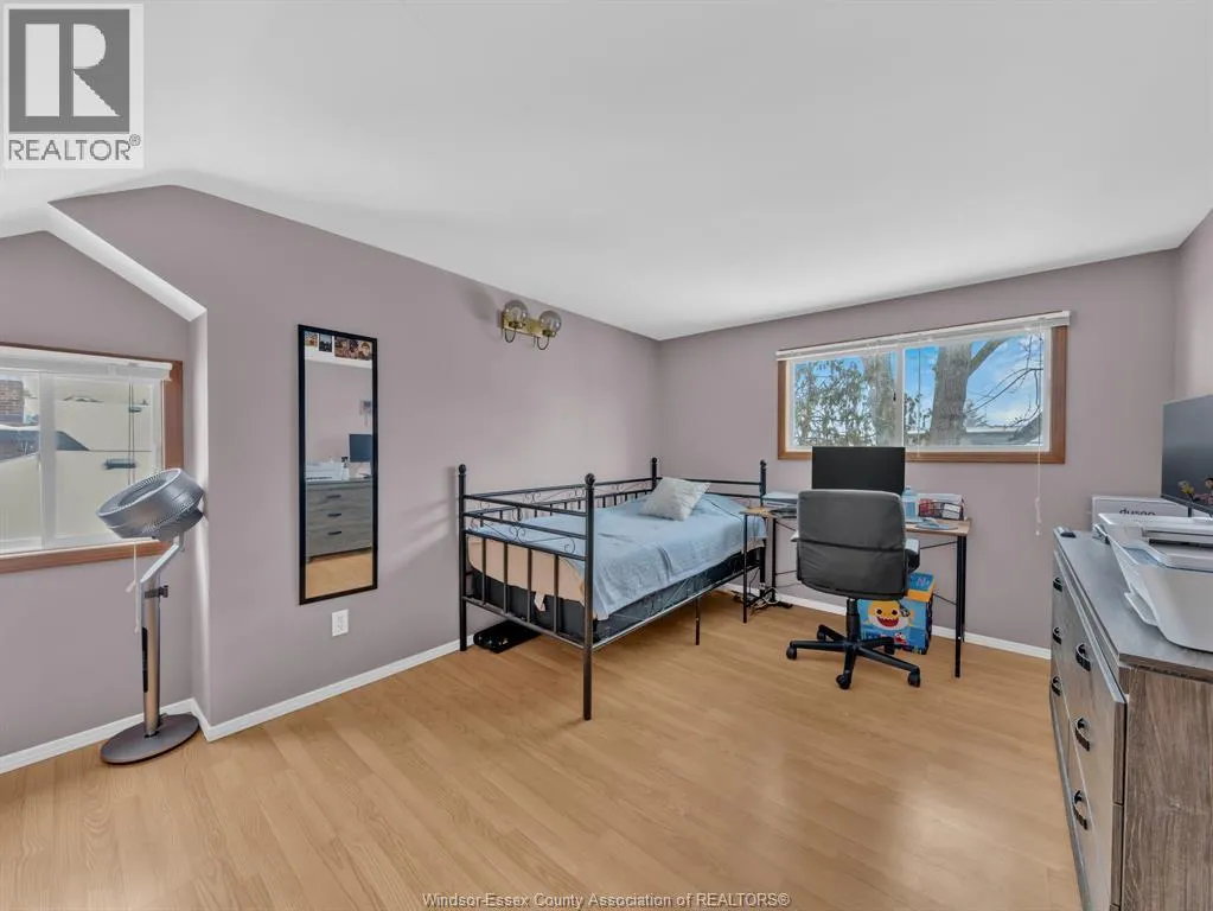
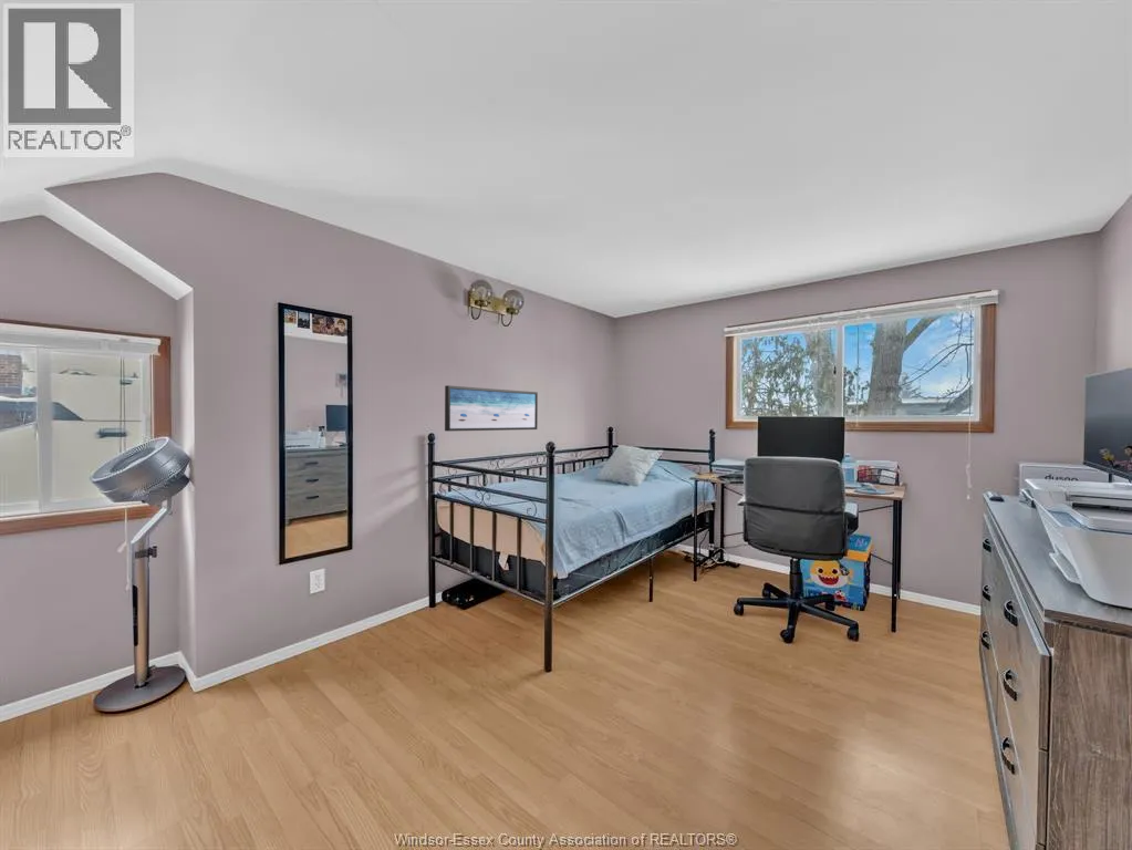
+ wall art [444,384,539,433]
